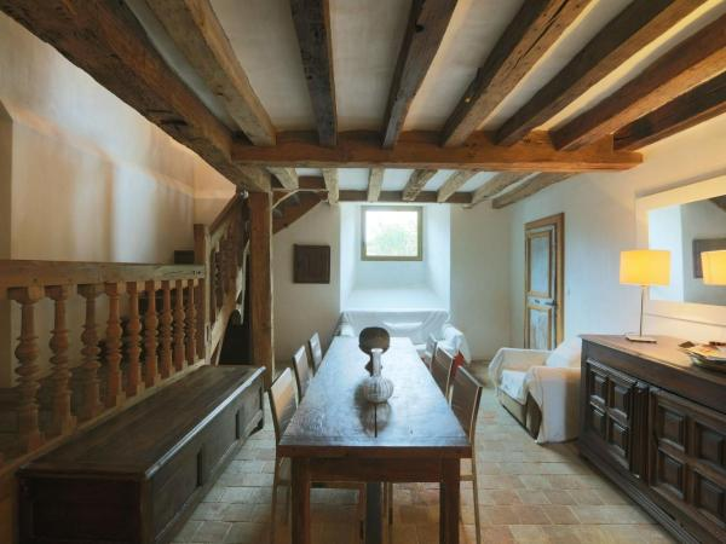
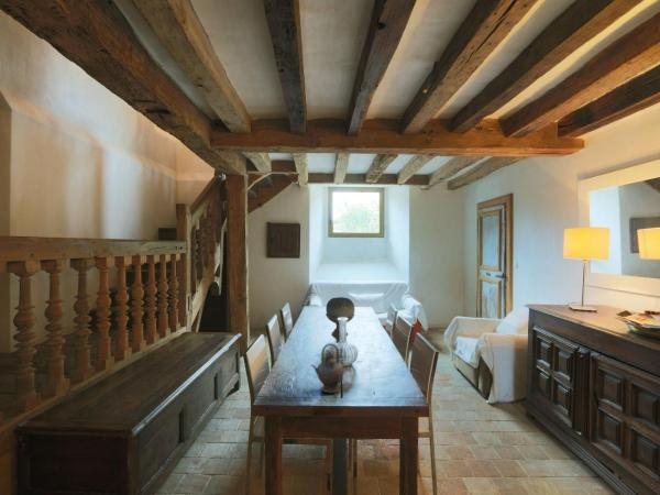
+ teapot [310,342,345,394]
